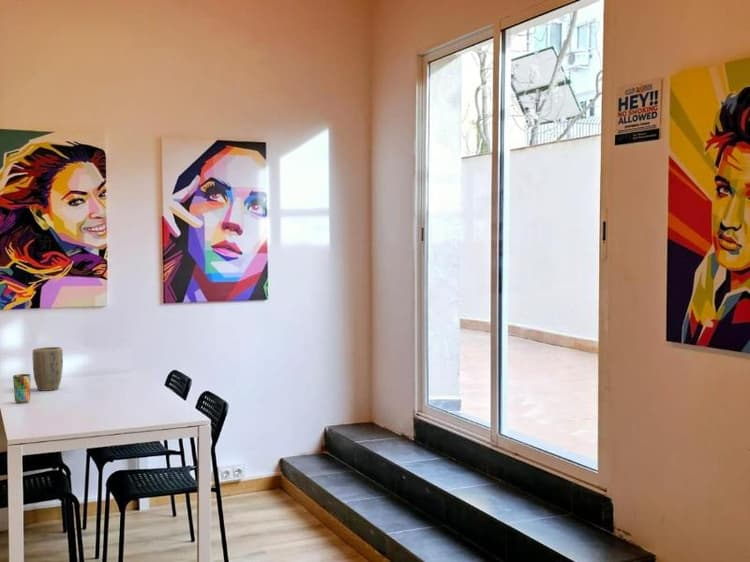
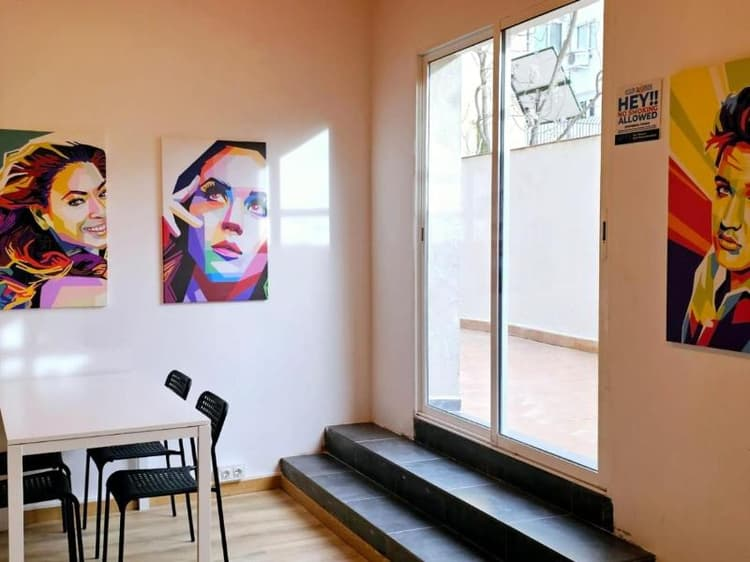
- cup [12,373,32,404]
- plant pot [32,346,64,392]
